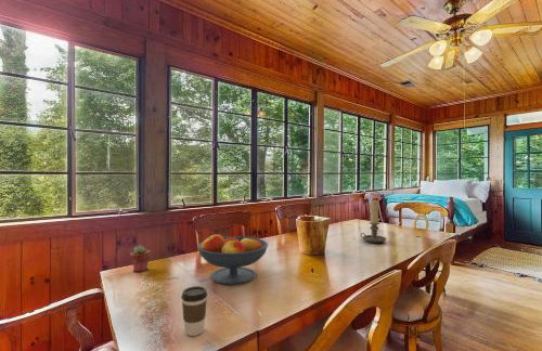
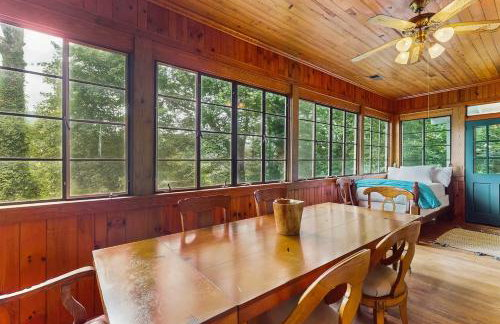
- potted succulent [129,245,152,273]
- coffee cup [180,285,208,337]
- candle holder [360,199,387,244]
- fruit bowl [196,233,269,285]
